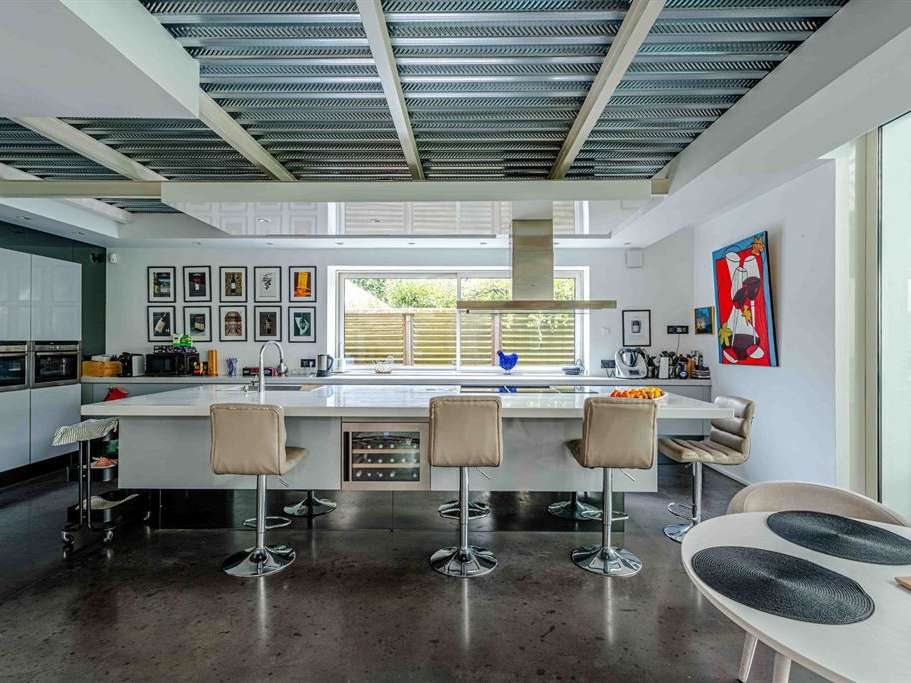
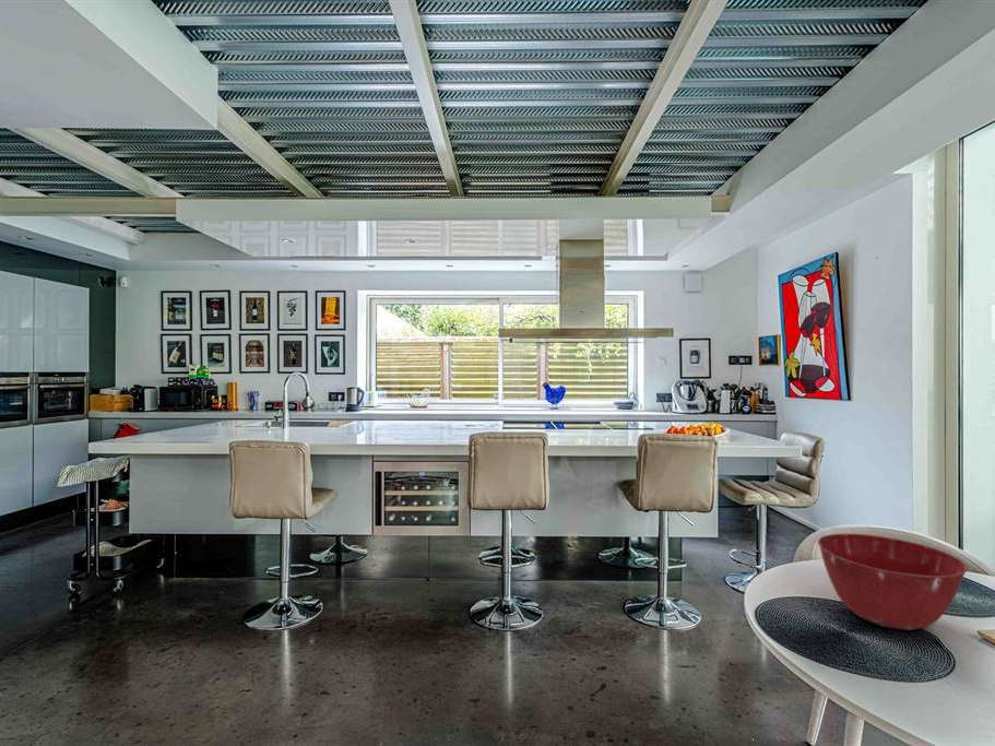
+ mixing bowl [817,533,969,631]
